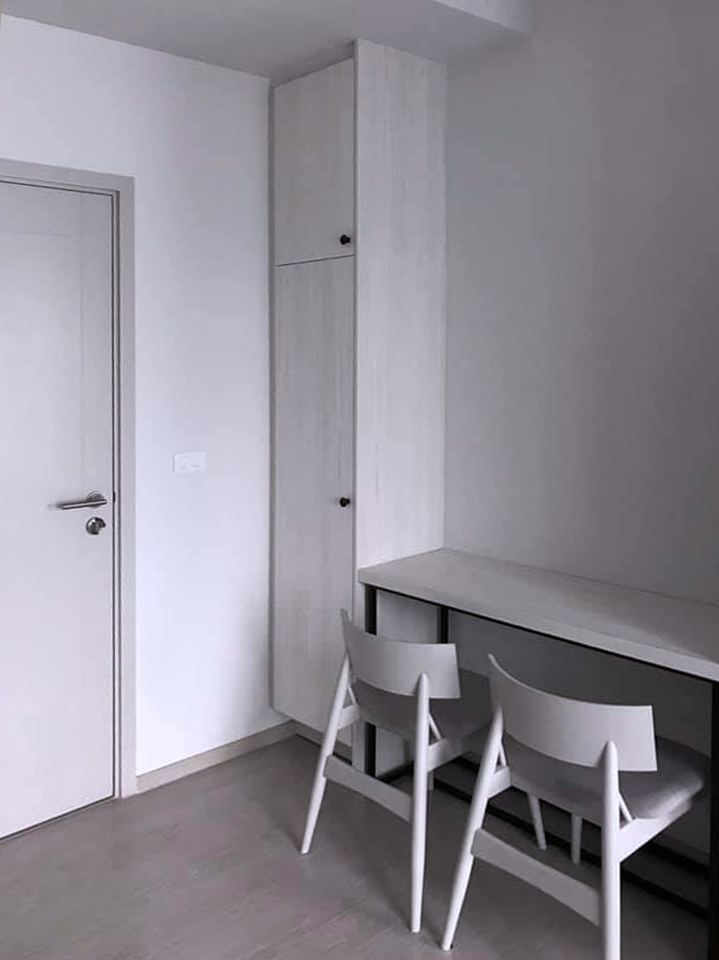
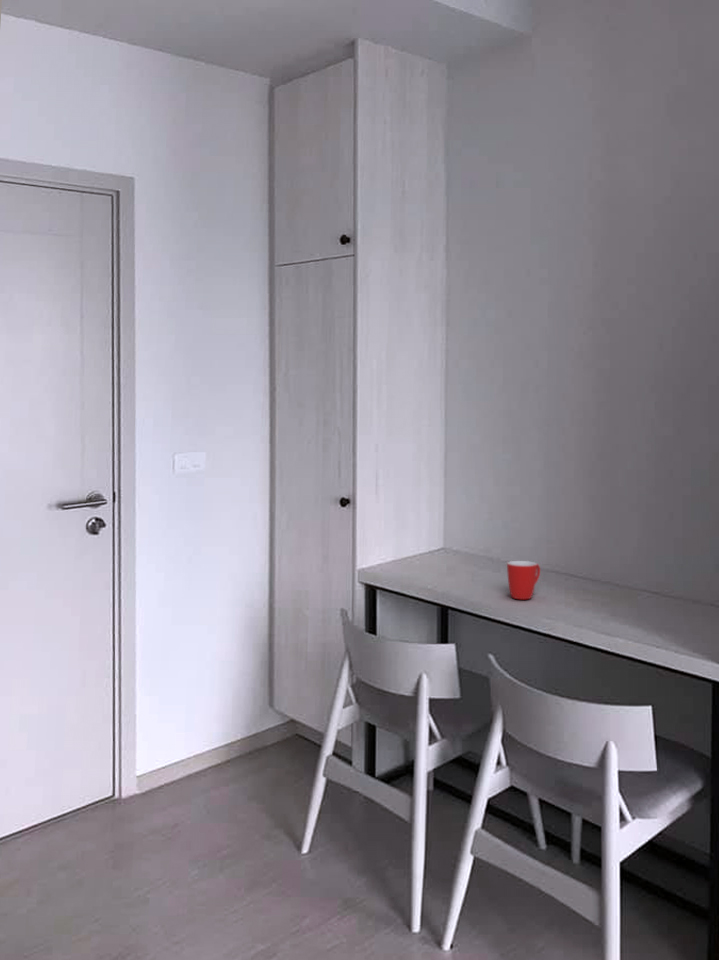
+ mug [506,560,541,600]
